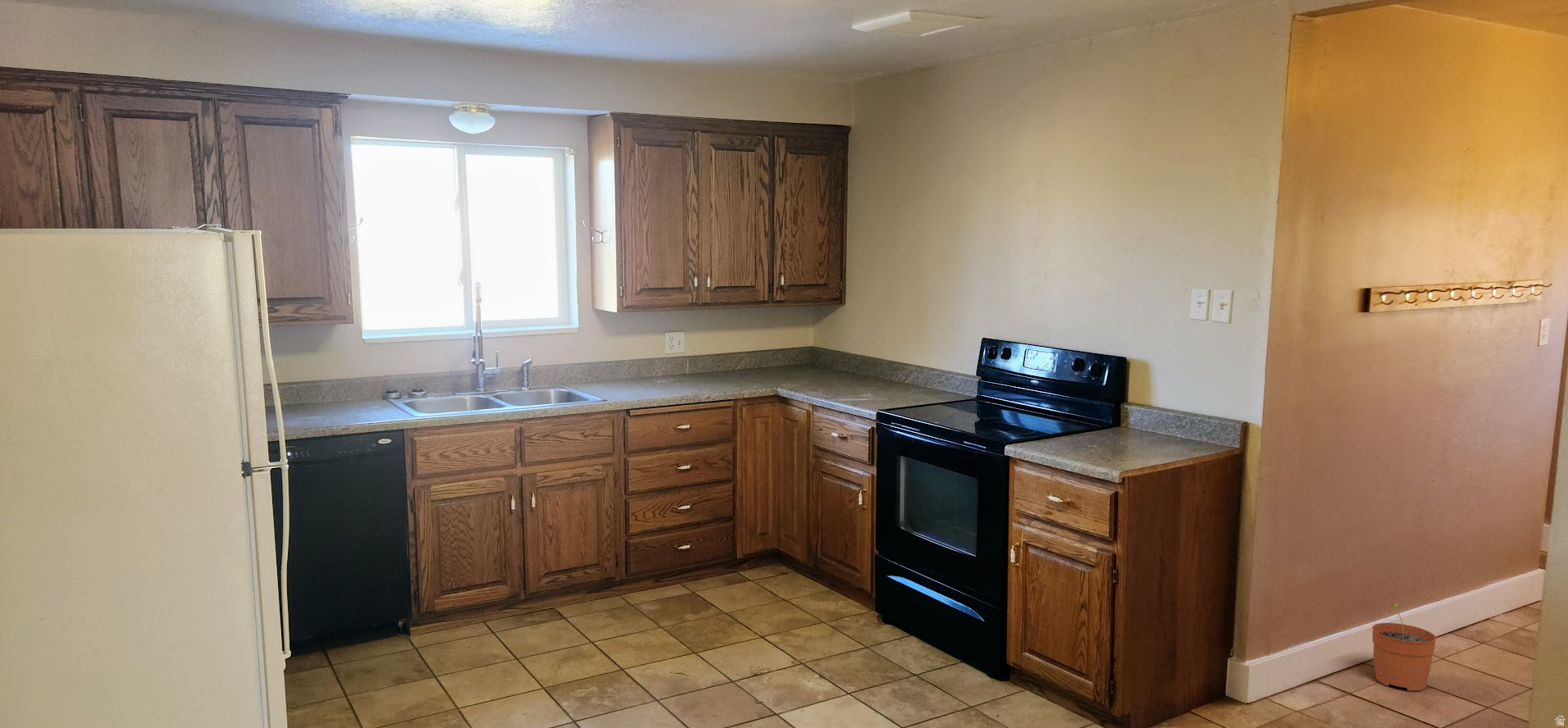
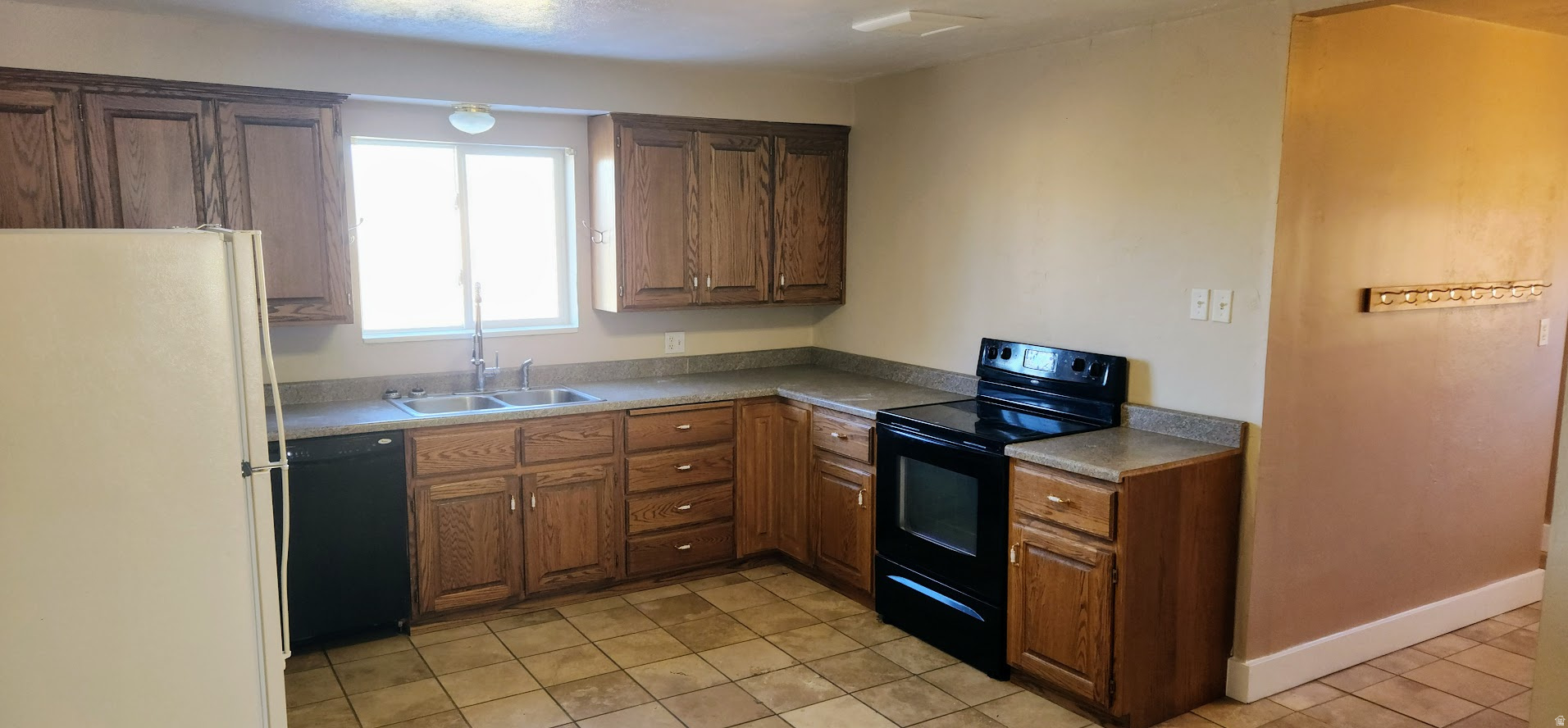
- plant pot [1371,603,1438,692]
